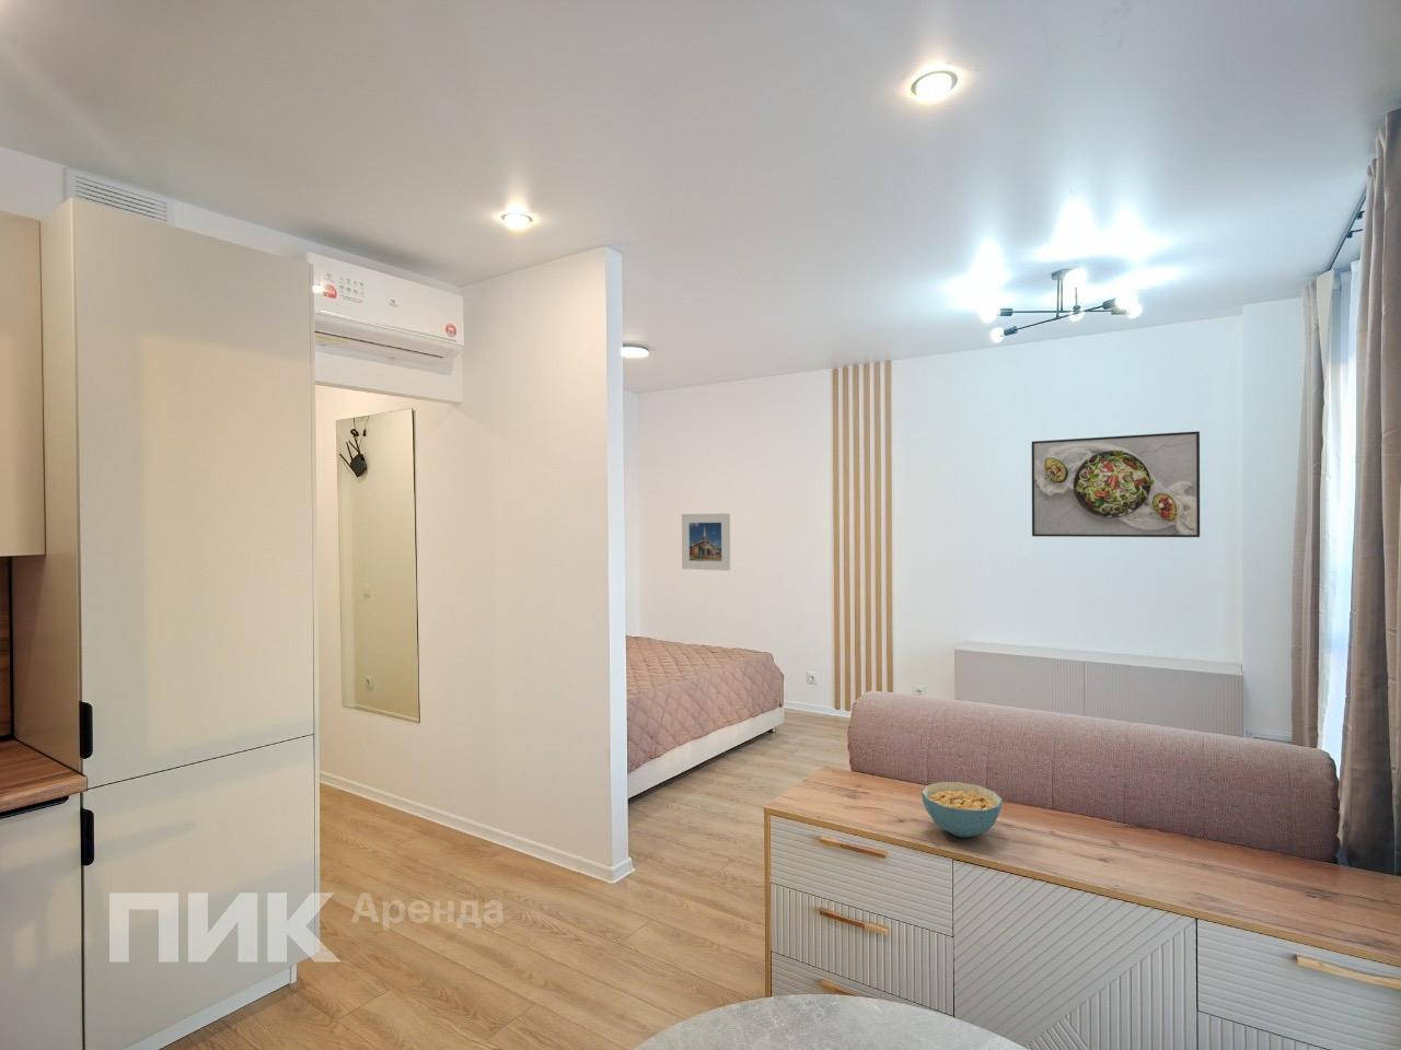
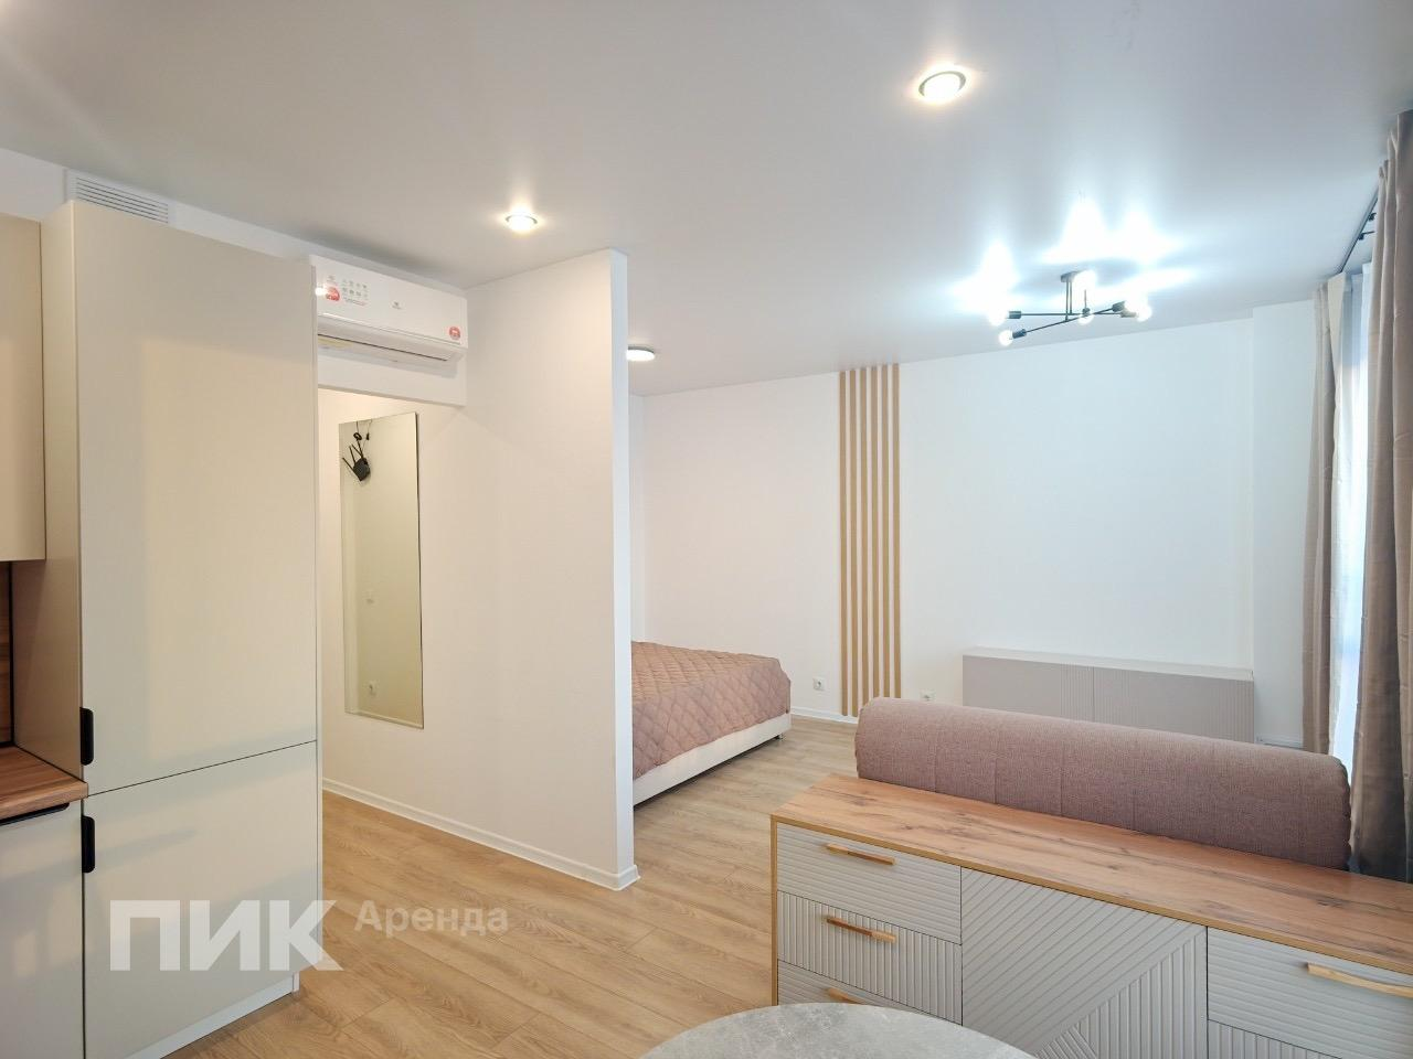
- cereal bowl [920,781,1004,839]
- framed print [1031,430,1200,538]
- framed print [681,512,731,572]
